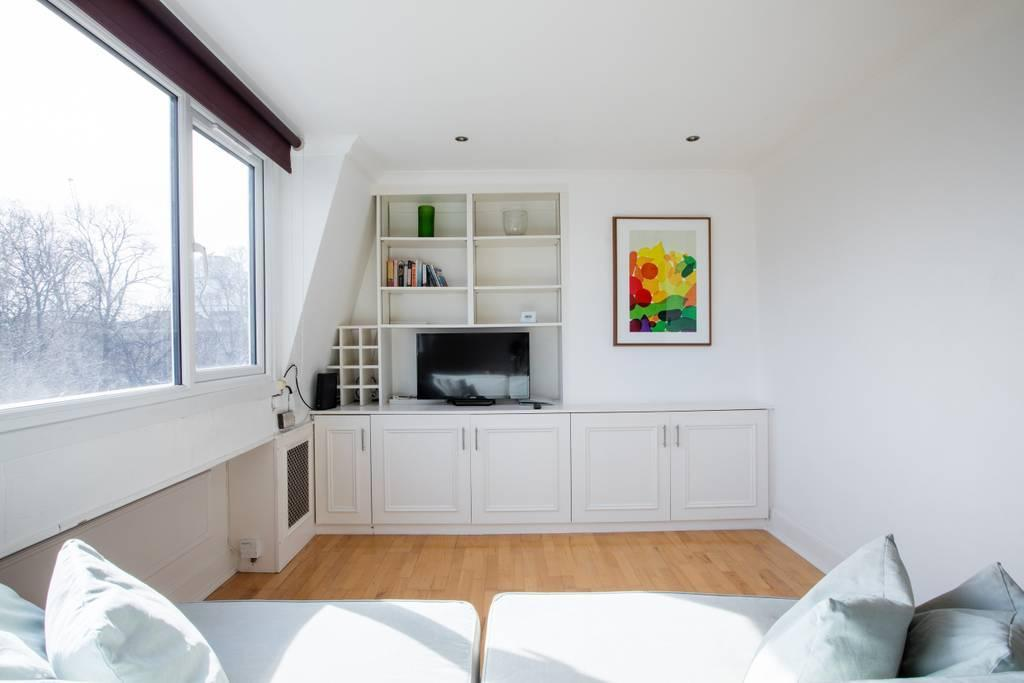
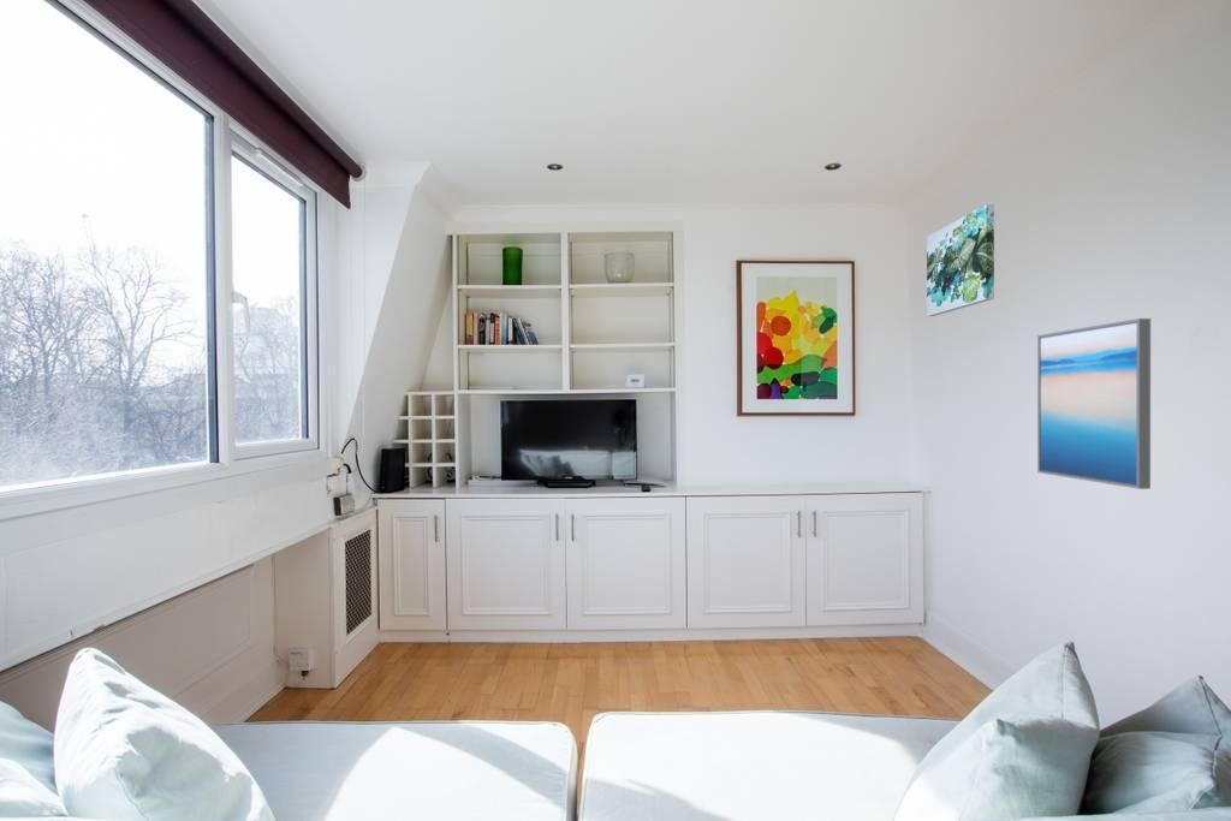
+ wall art [1036,317,1152,490]
+ wall art [926,203,995,317]
